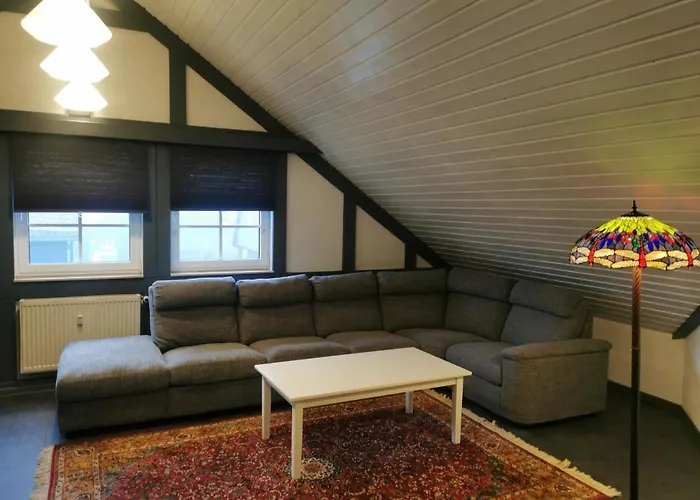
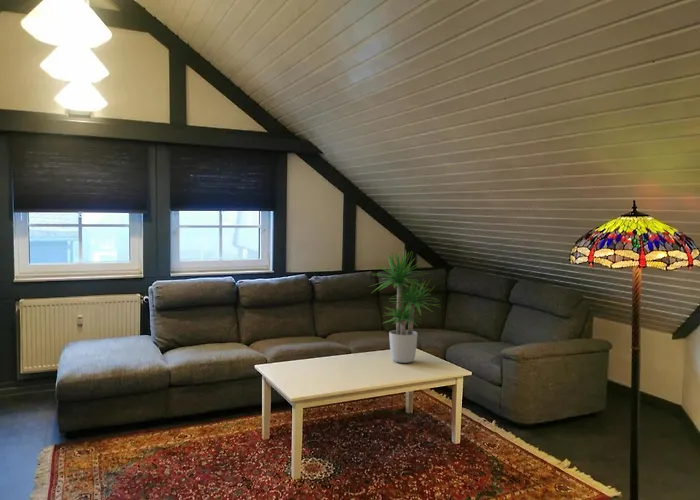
+ potted plant [368,250,441,364]
